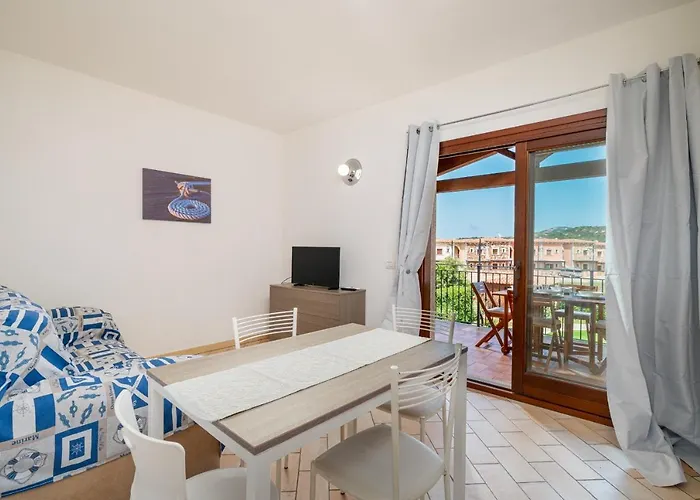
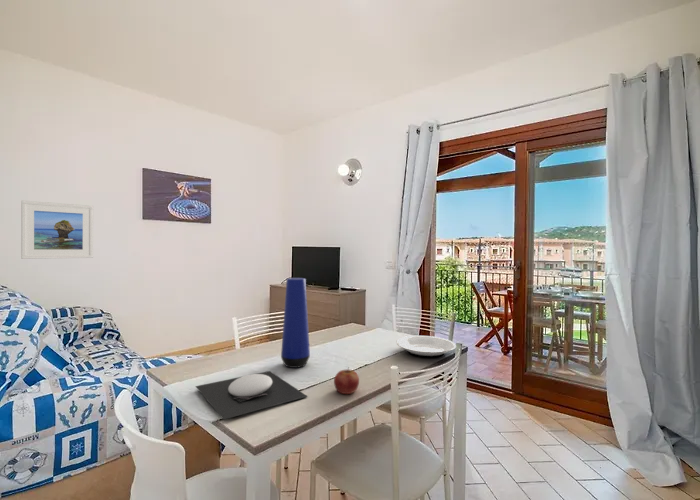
+ plate [194,370,309,421]
+ apple [333,367,360,395]
+ vase [280,277,311,369]
+ plate [395,335,457,359]
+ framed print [20,199,94,260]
